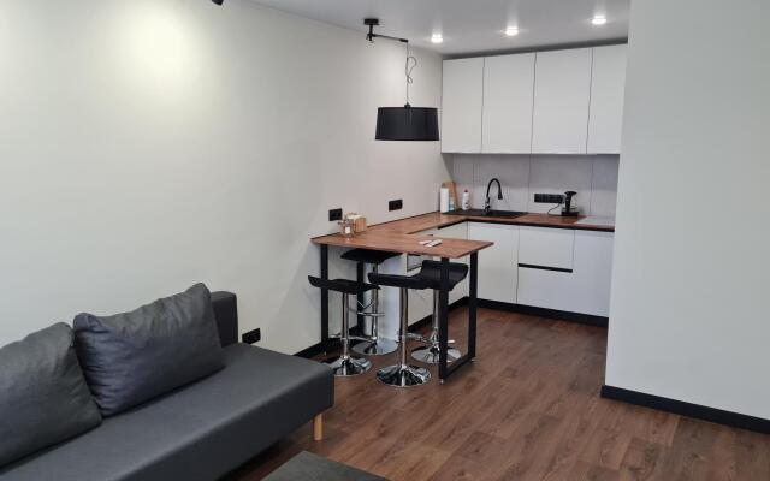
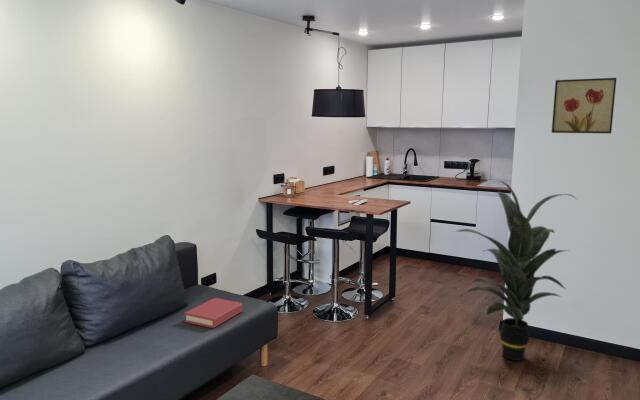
+ hardback book [184,297,244,329]
+ wall art [551,77,617,134]
+ indoor plant [454,180,577,362]
